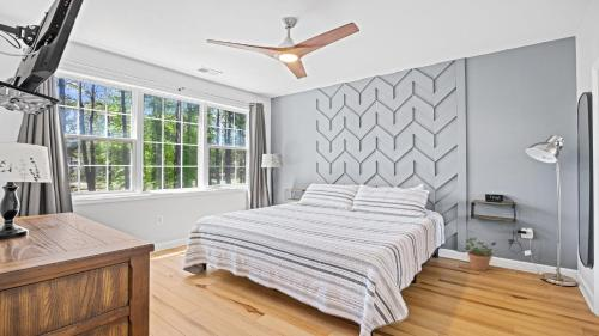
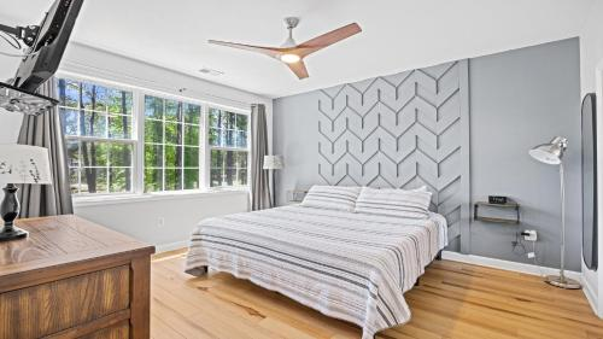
- potted plant [462,237,498,271]
